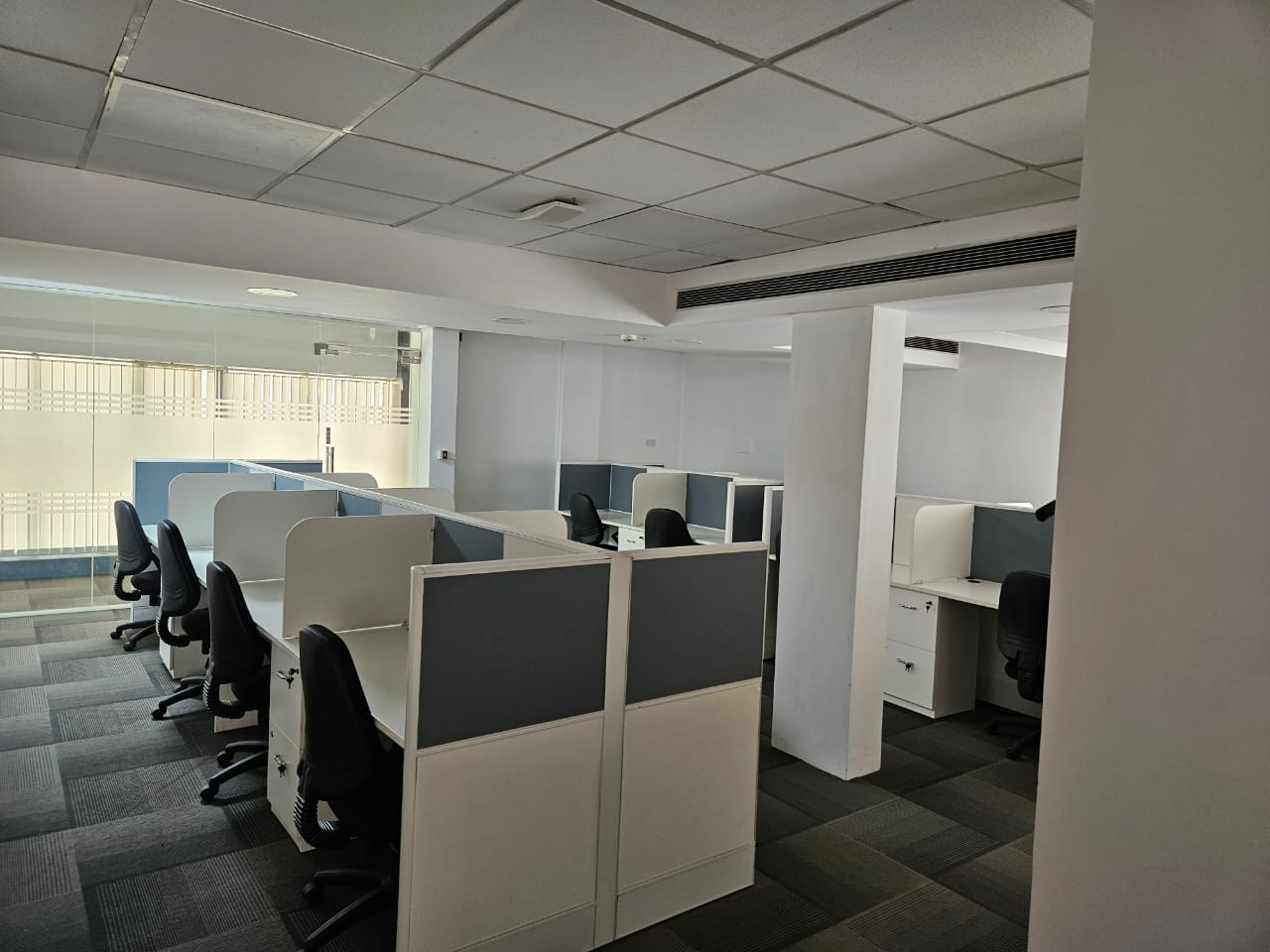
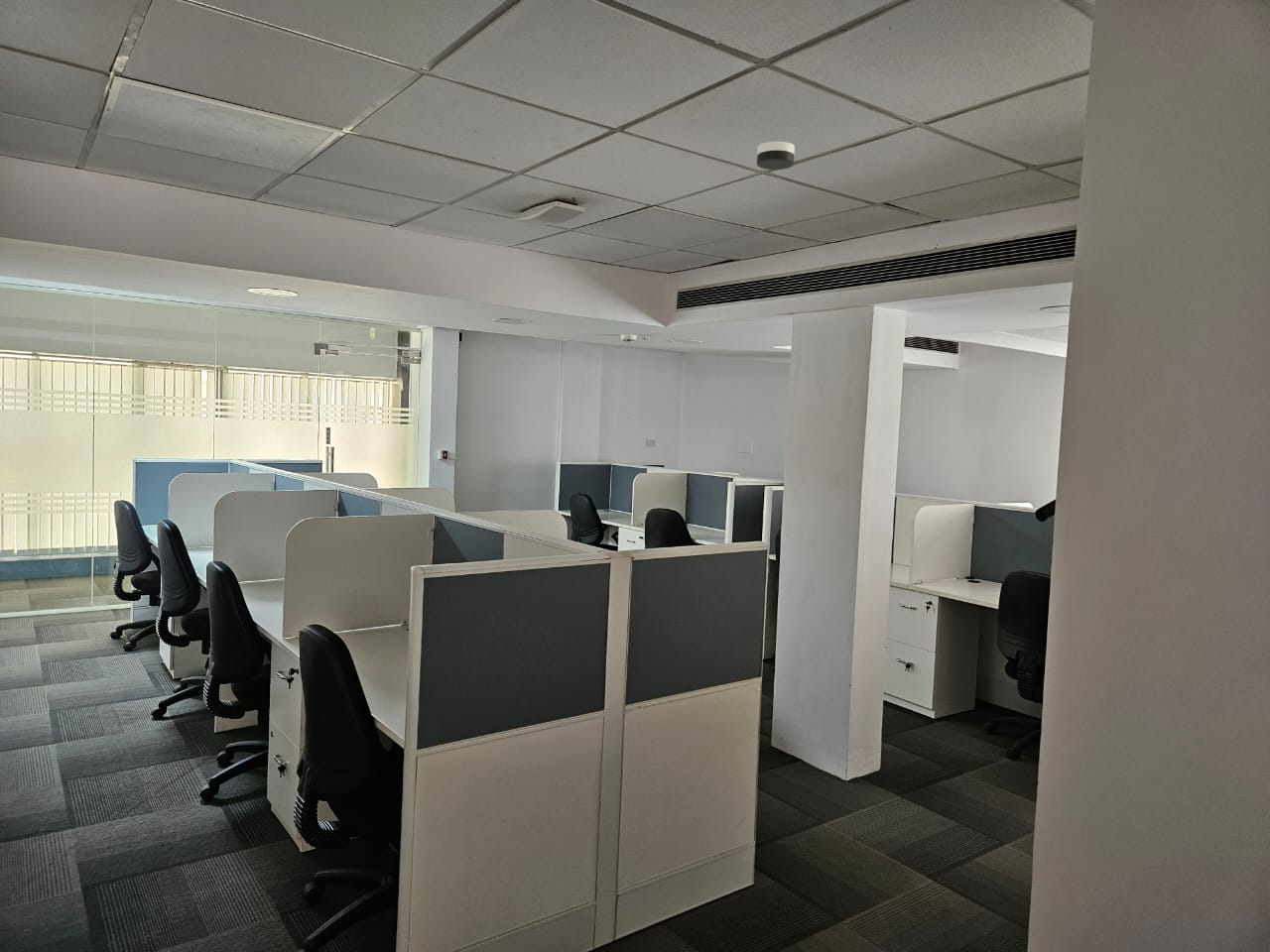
+ smoke detector [756,140,796,171]
